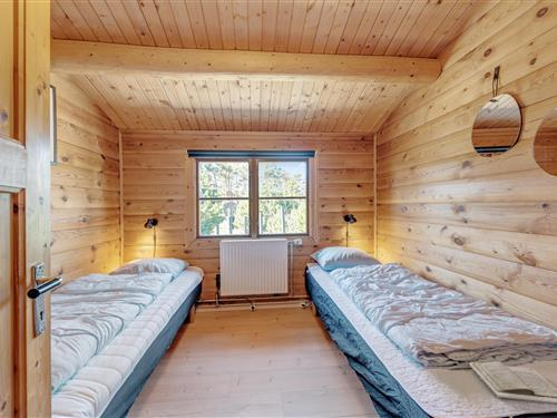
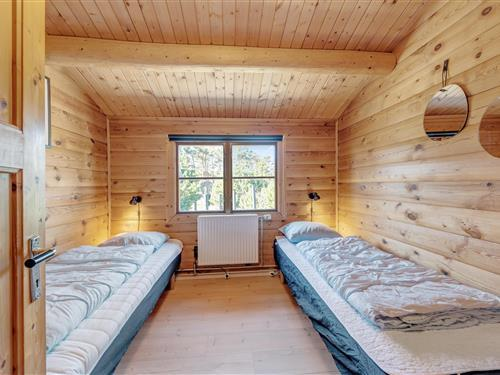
- book [469,360,557,406]
